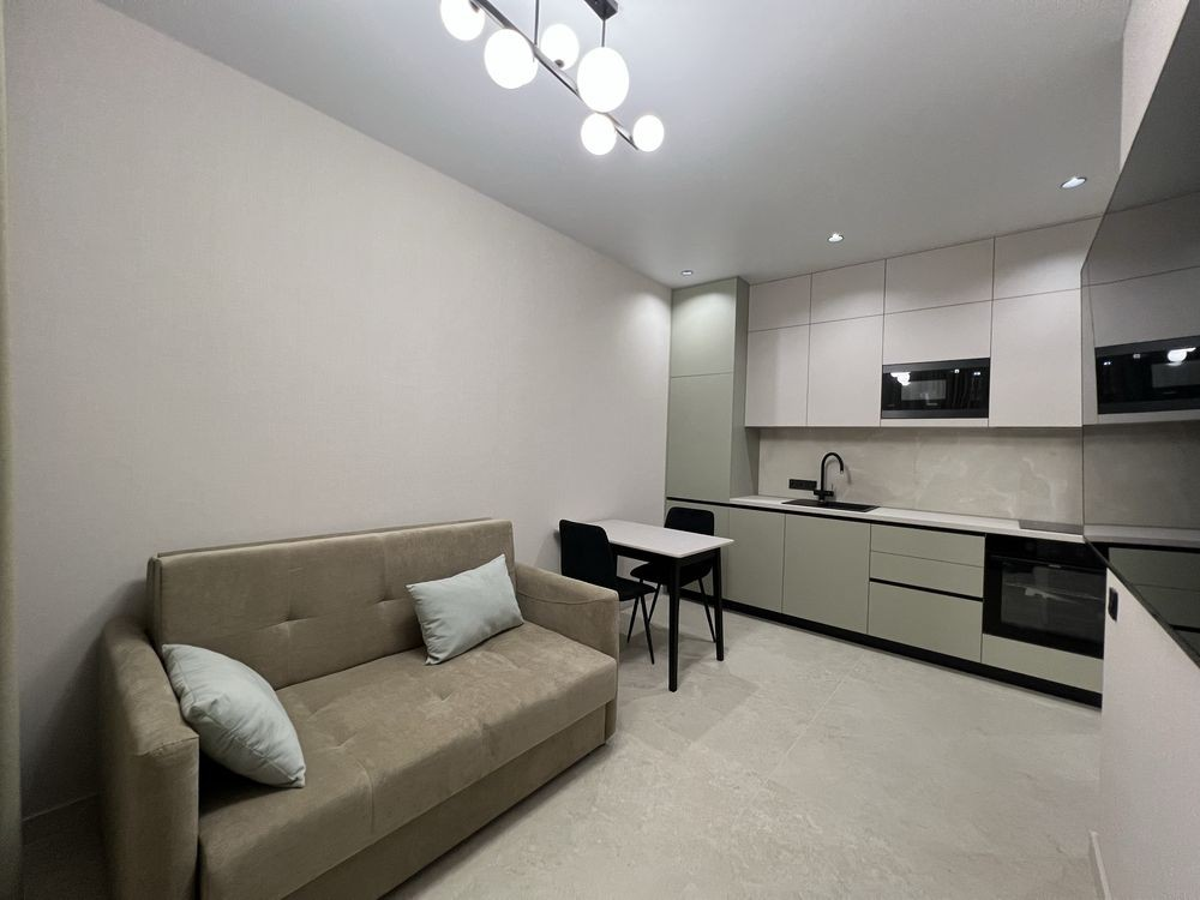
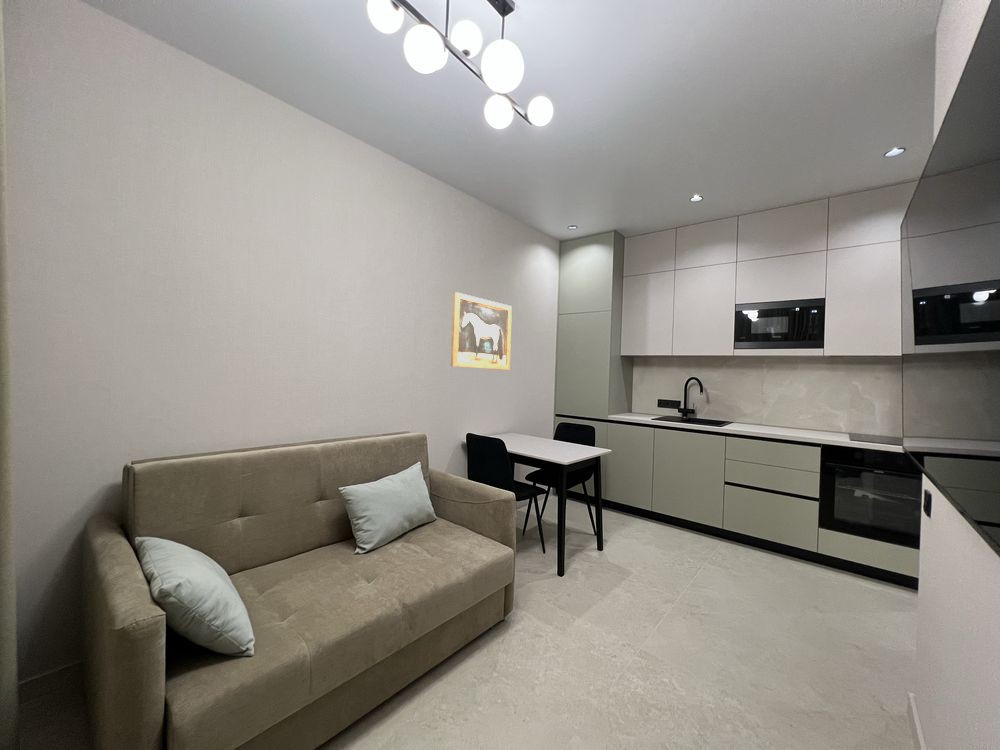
+ wall art [450,291,513,371]
